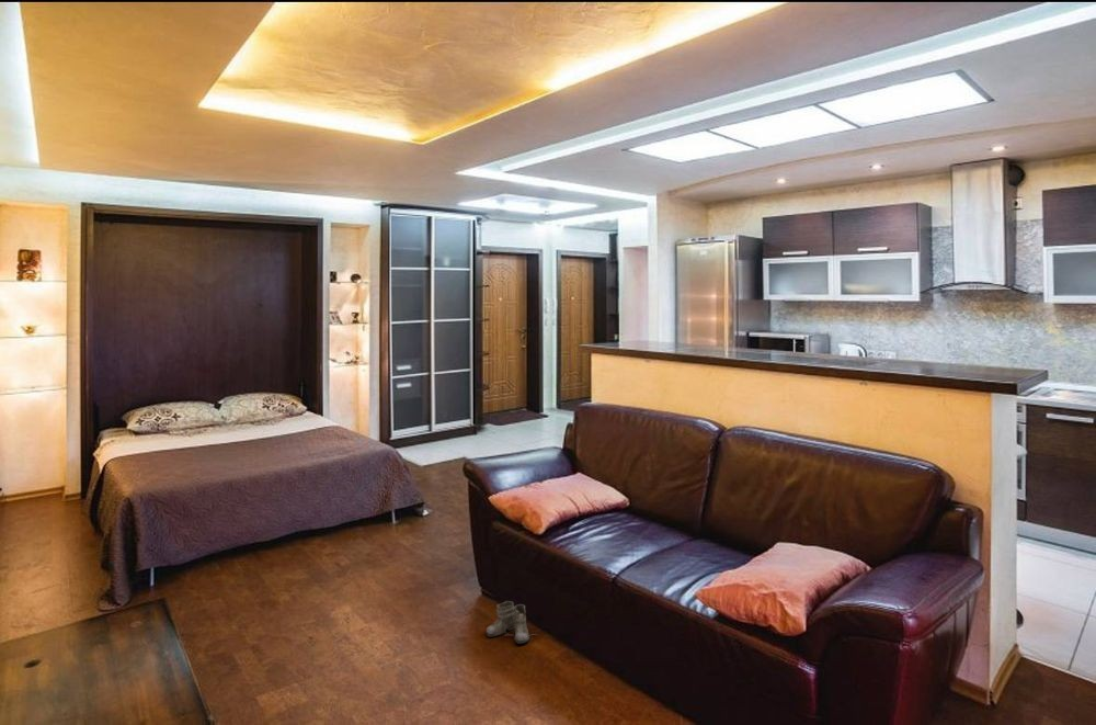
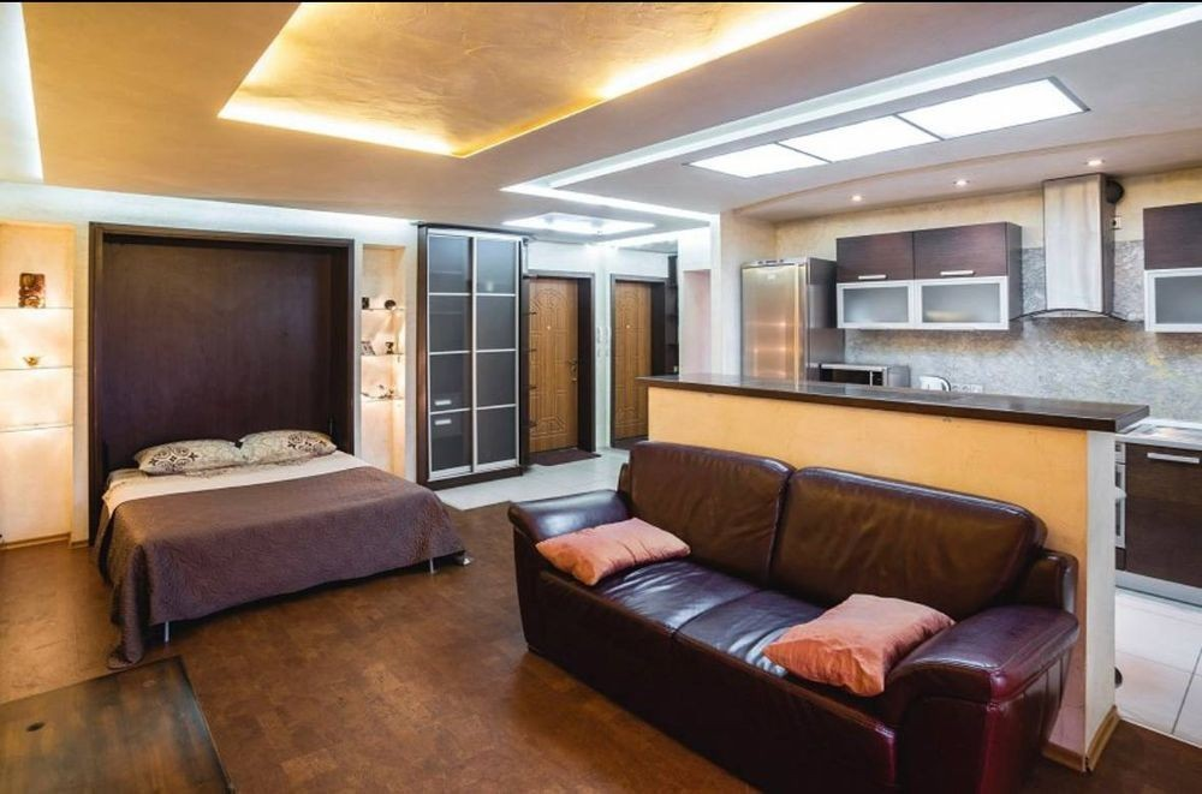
- boots [486,600,536,645]
